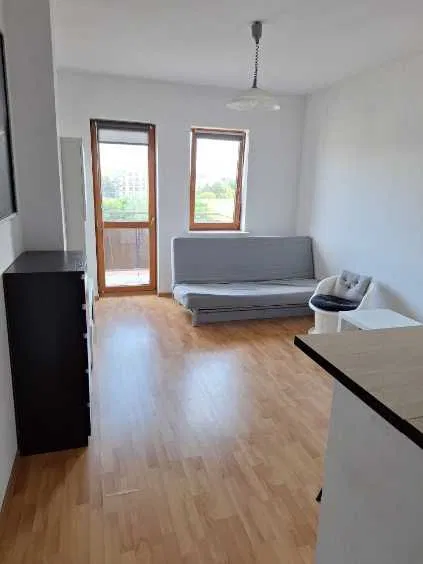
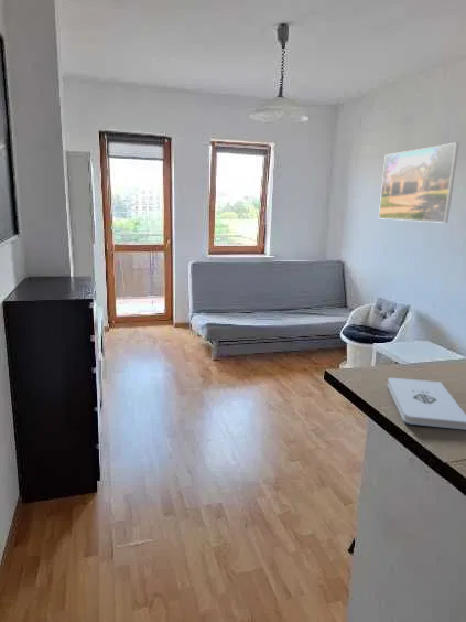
+ notepad [387,377,466,431]
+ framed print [378,142,460,224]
